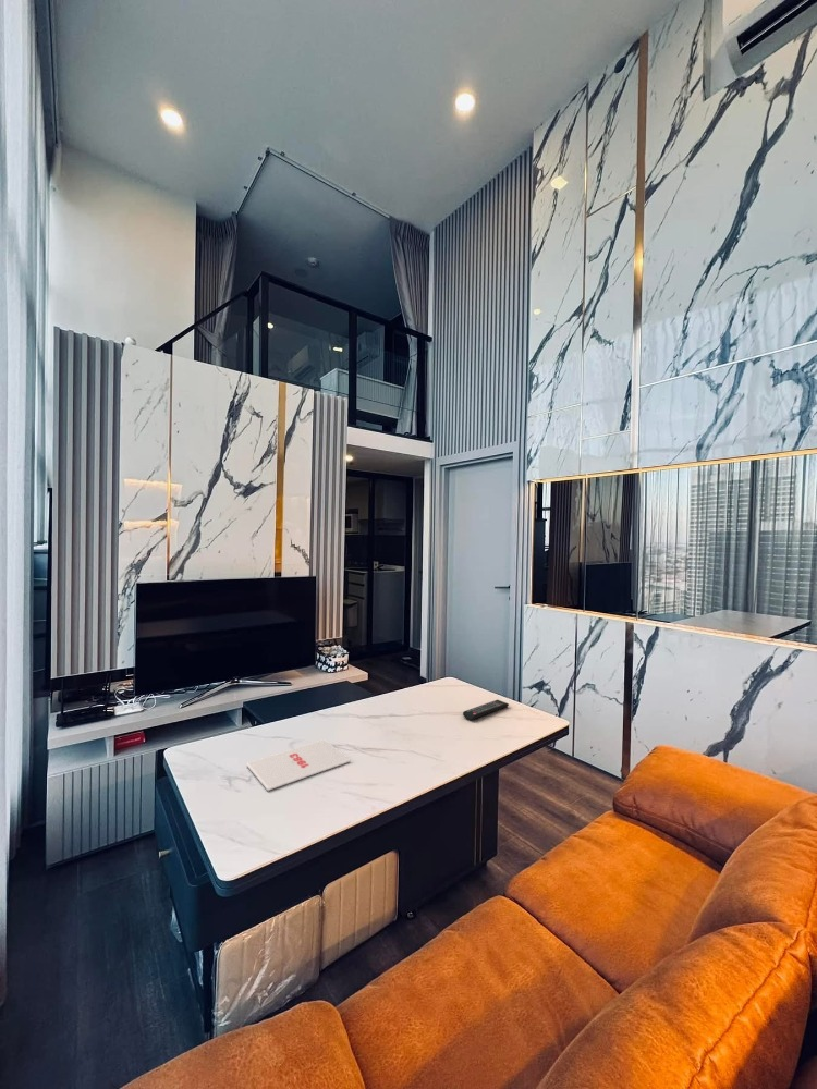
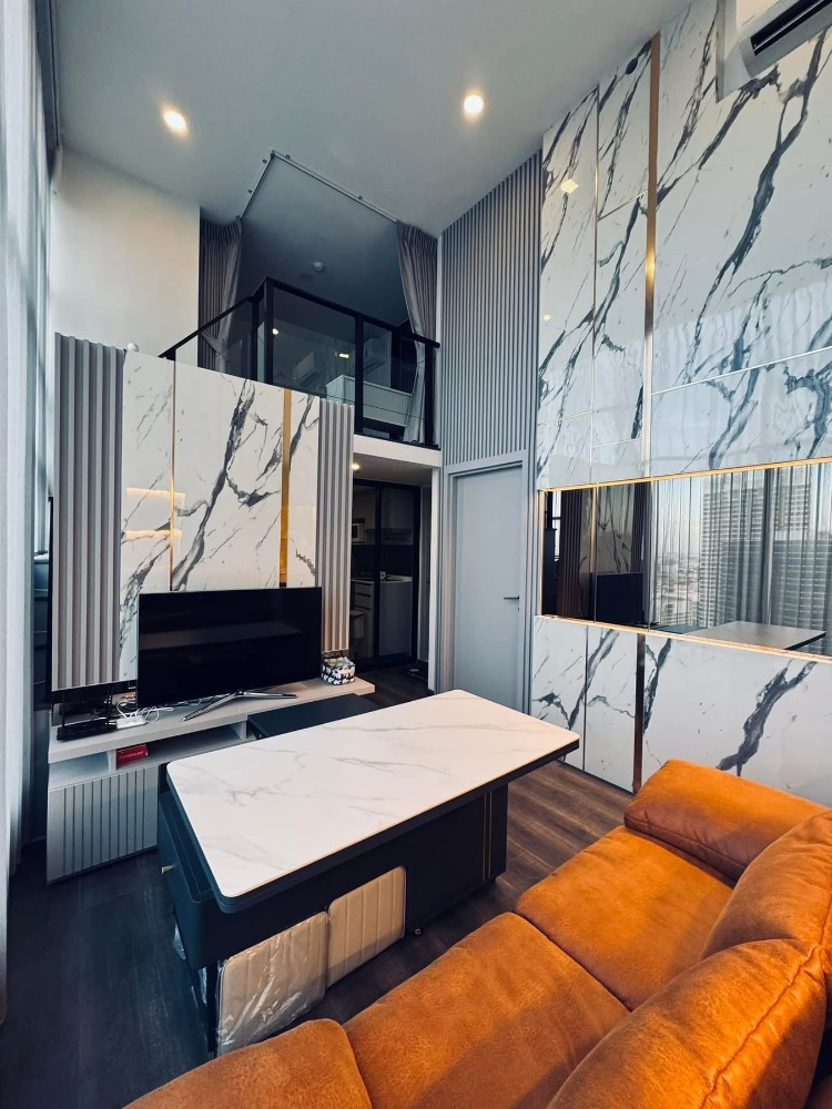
- remote control [462,699,510,721]
- magazine [245,738,351,792]
